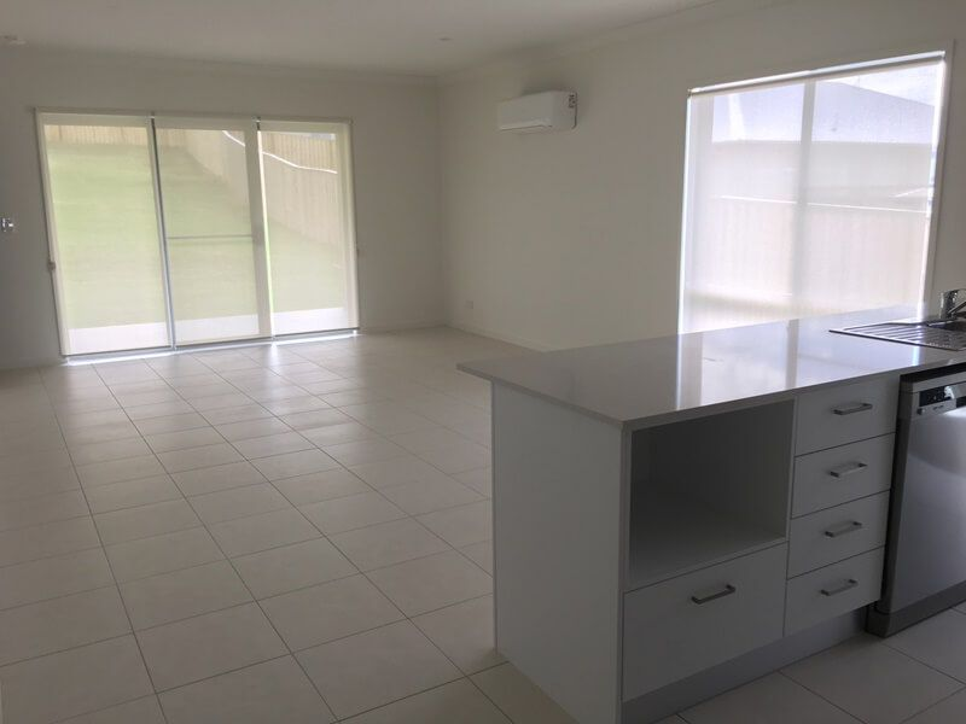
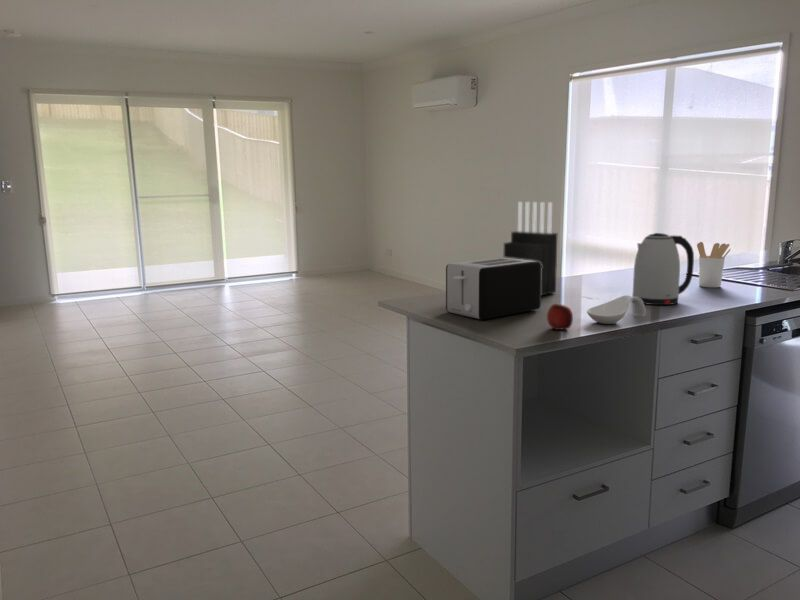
+ fruit [546,302,574,331]
+ knife block [503,201,558,297]
+ utensil holder [696,241,732,288]
+ spoon rest [586,294,647,325]
+ kettle [631,232,695,306]
+ toaster [445,256,542,321]
